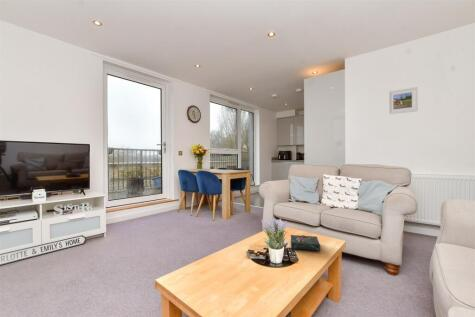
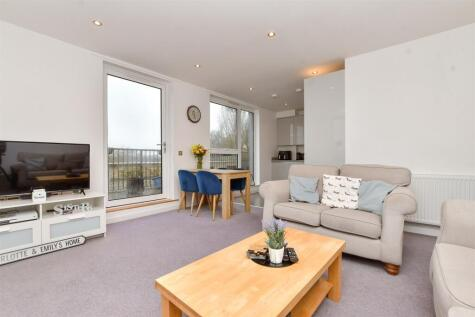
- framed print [387,86,418,115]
- book [290,234,321,252]
